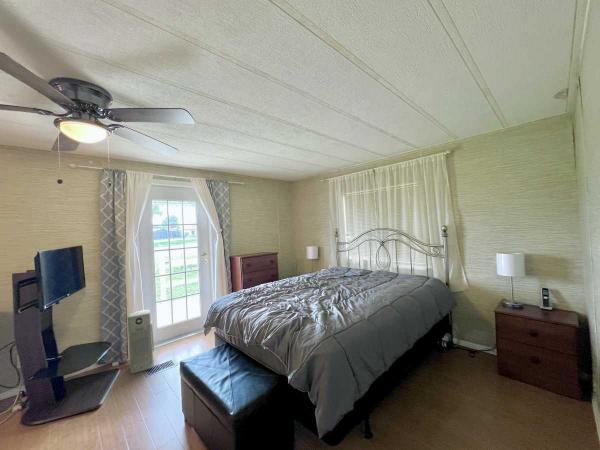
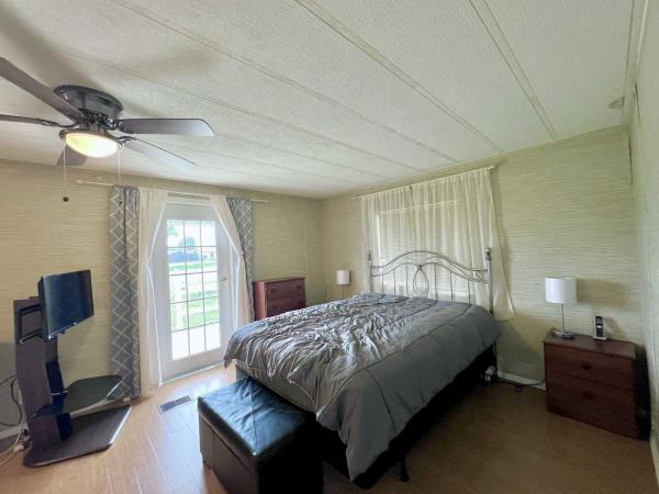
- air purifier [127,309,155,374]
